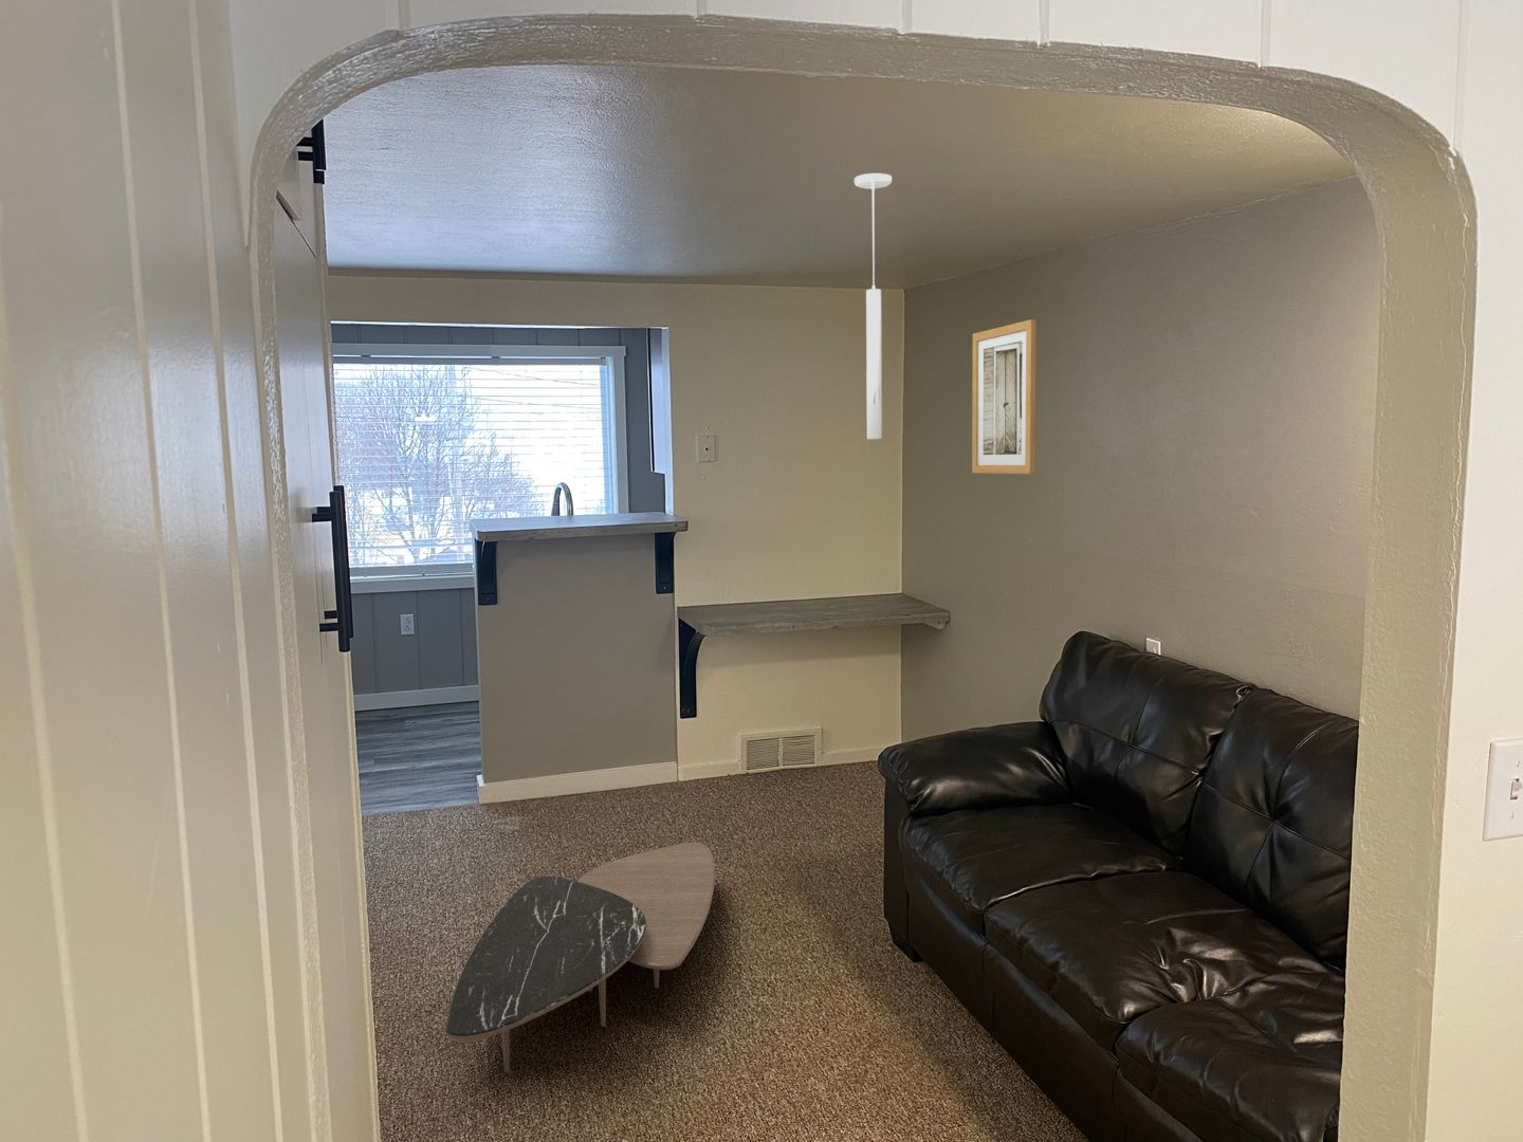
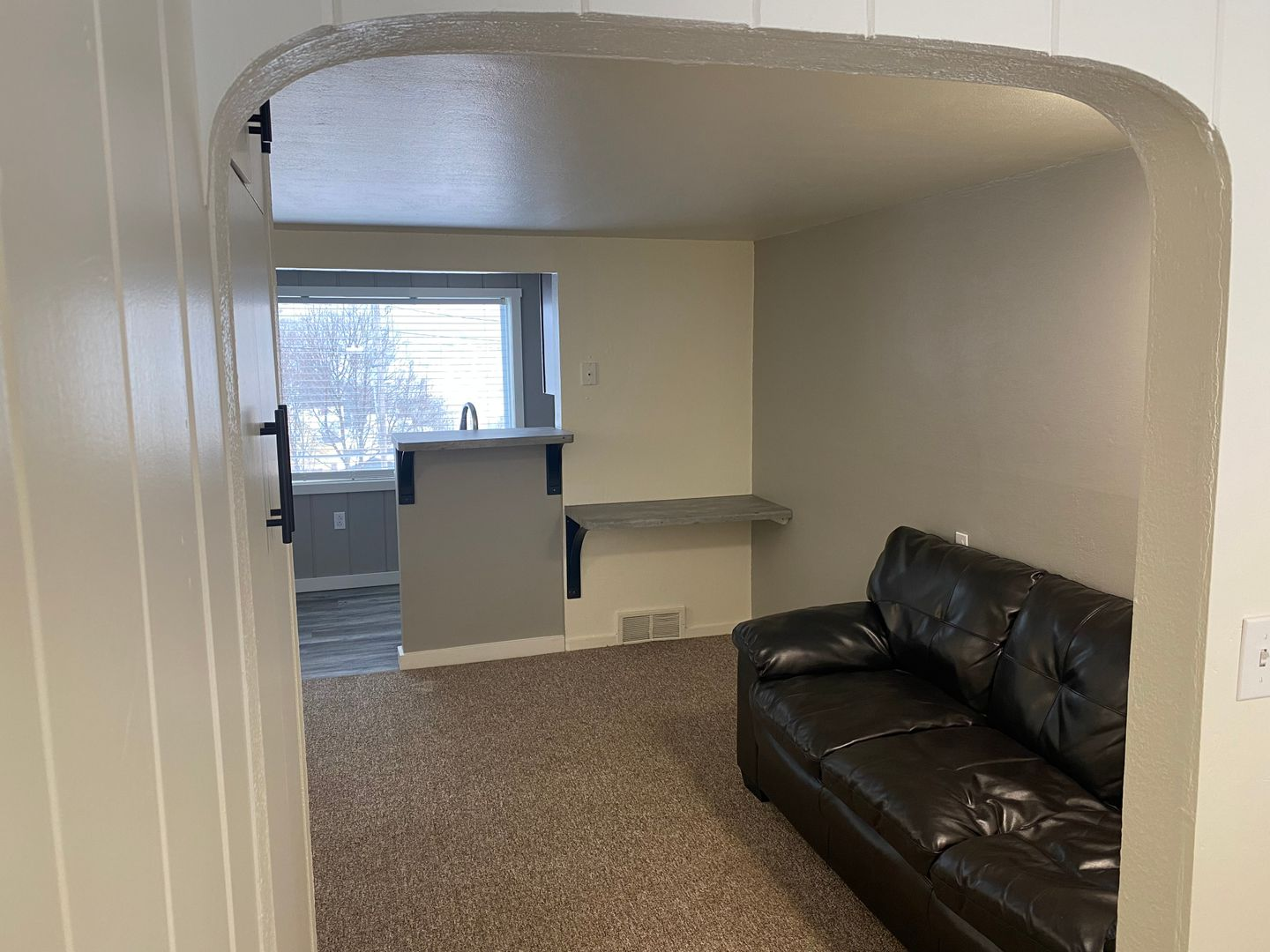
- ceiling light [854,173,892,440]
- wall art [971,318,1037,475]
- coffee table [445,842,715,1074]
